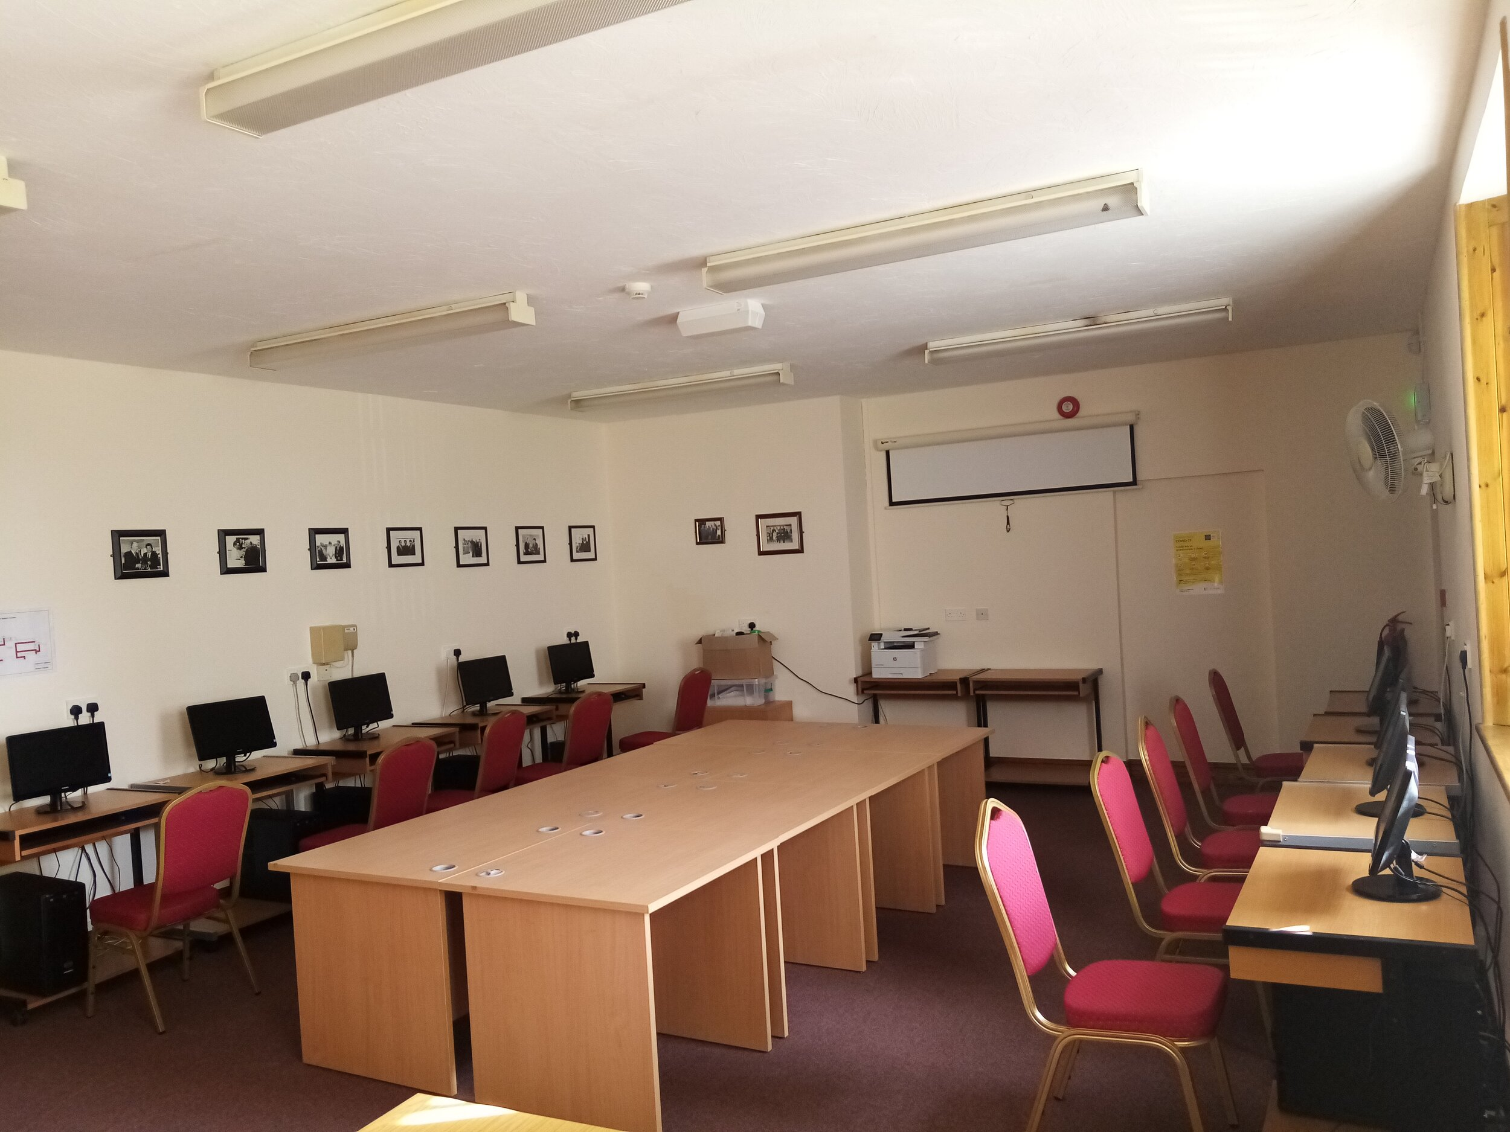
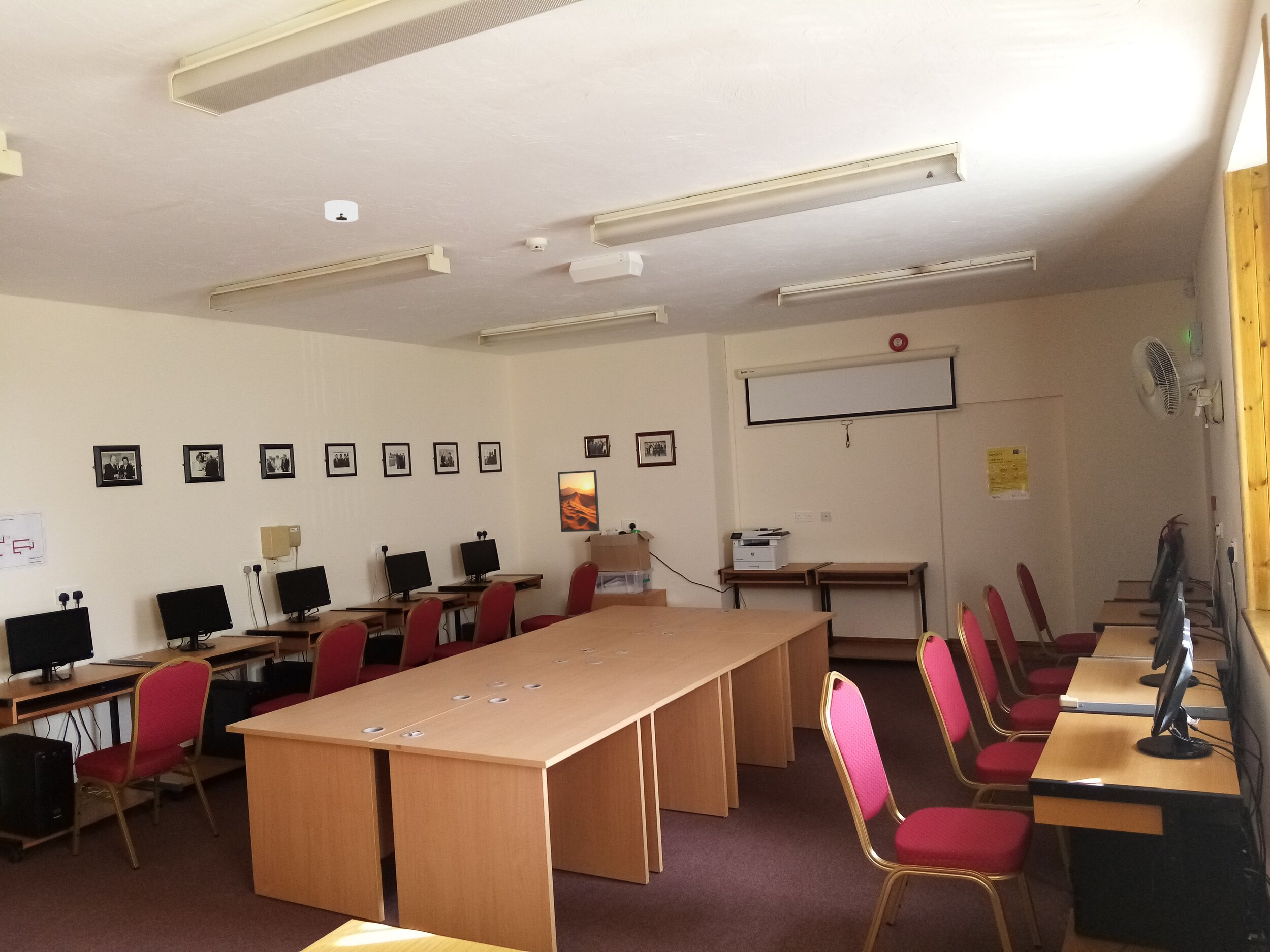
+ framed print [557,470,600,532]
+ smoke detector [324,200,359,223]
